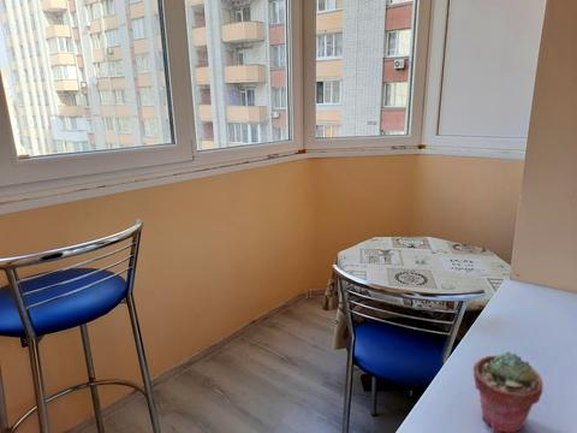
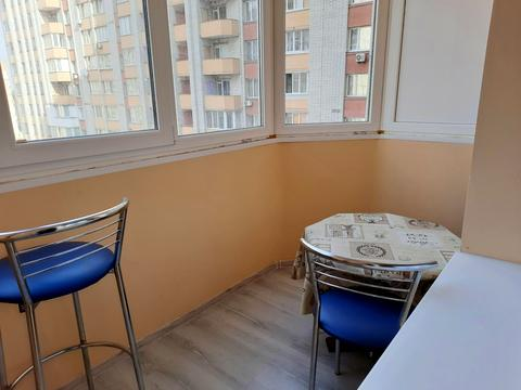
- potted succulent [472,351,543,433]
